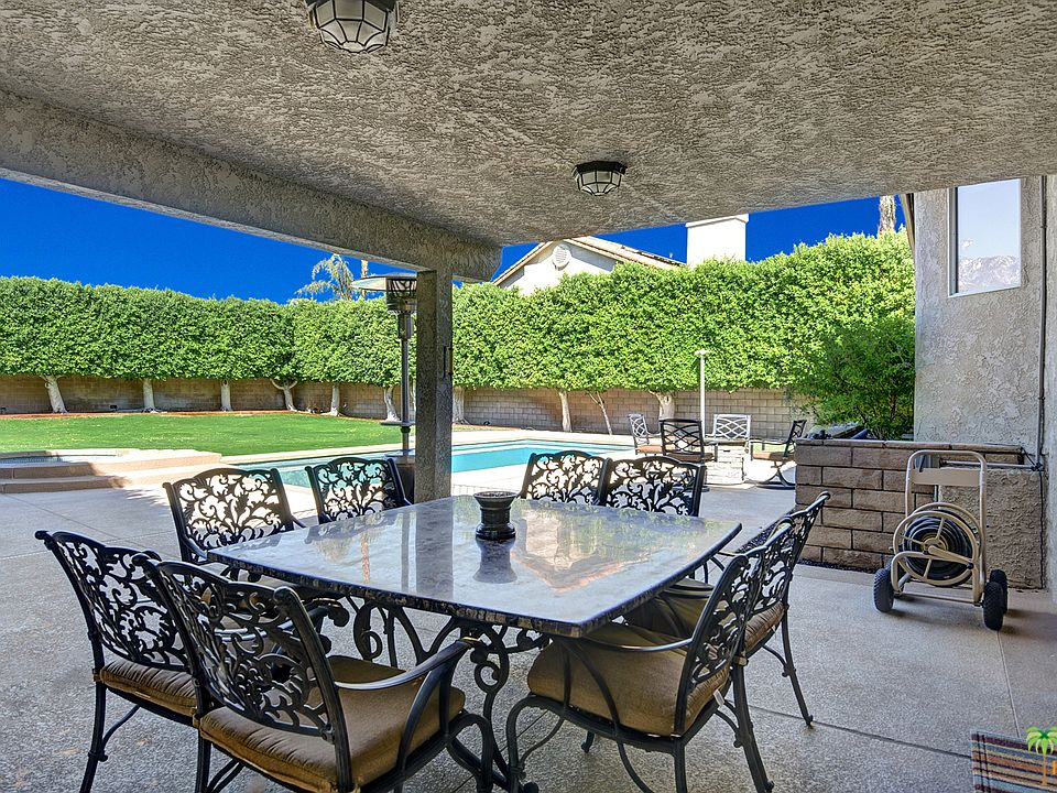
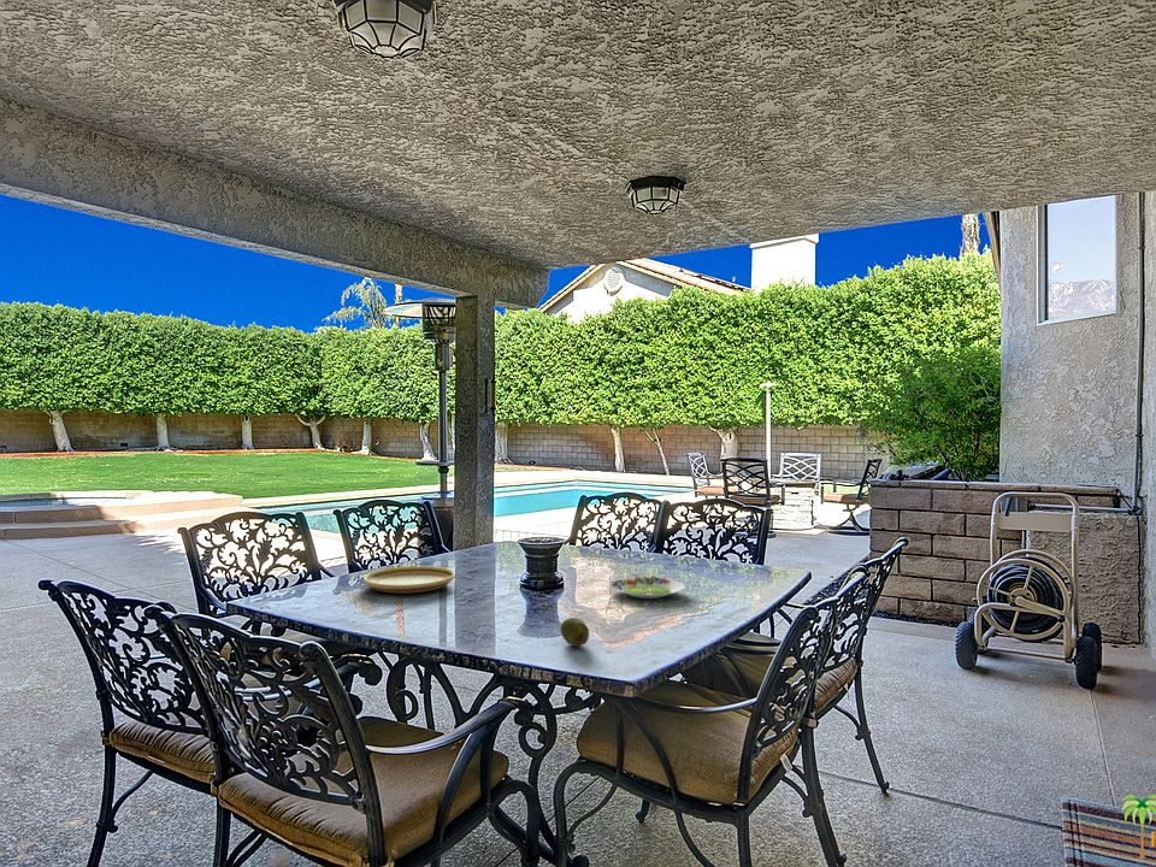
+ plate [362,565,456,595]
+ salad plate [608,574,686,600]
+ fruit [559,617,590,648]
